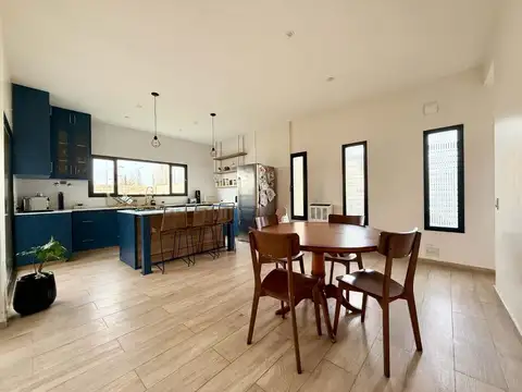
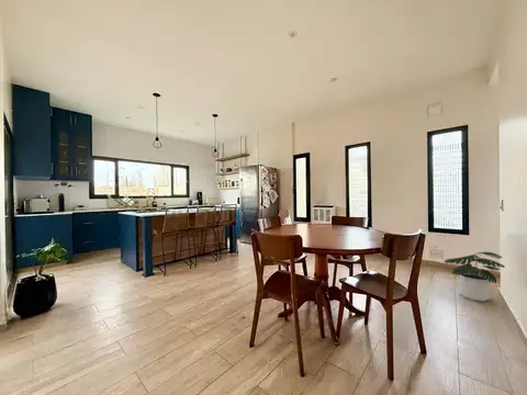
+ potted plant [444,251,506,303]
